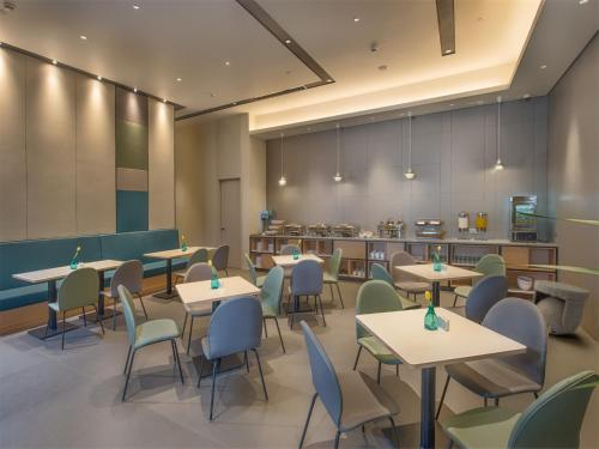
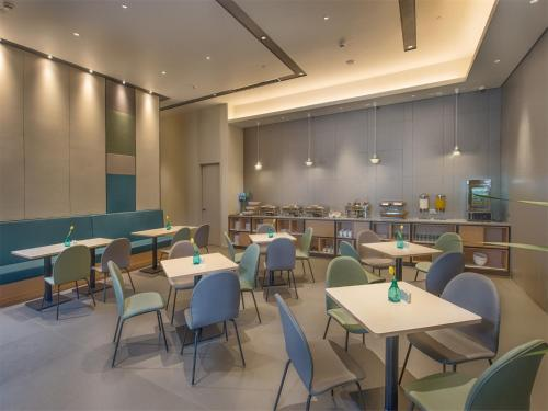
- waste bin [531,279,591,335]
